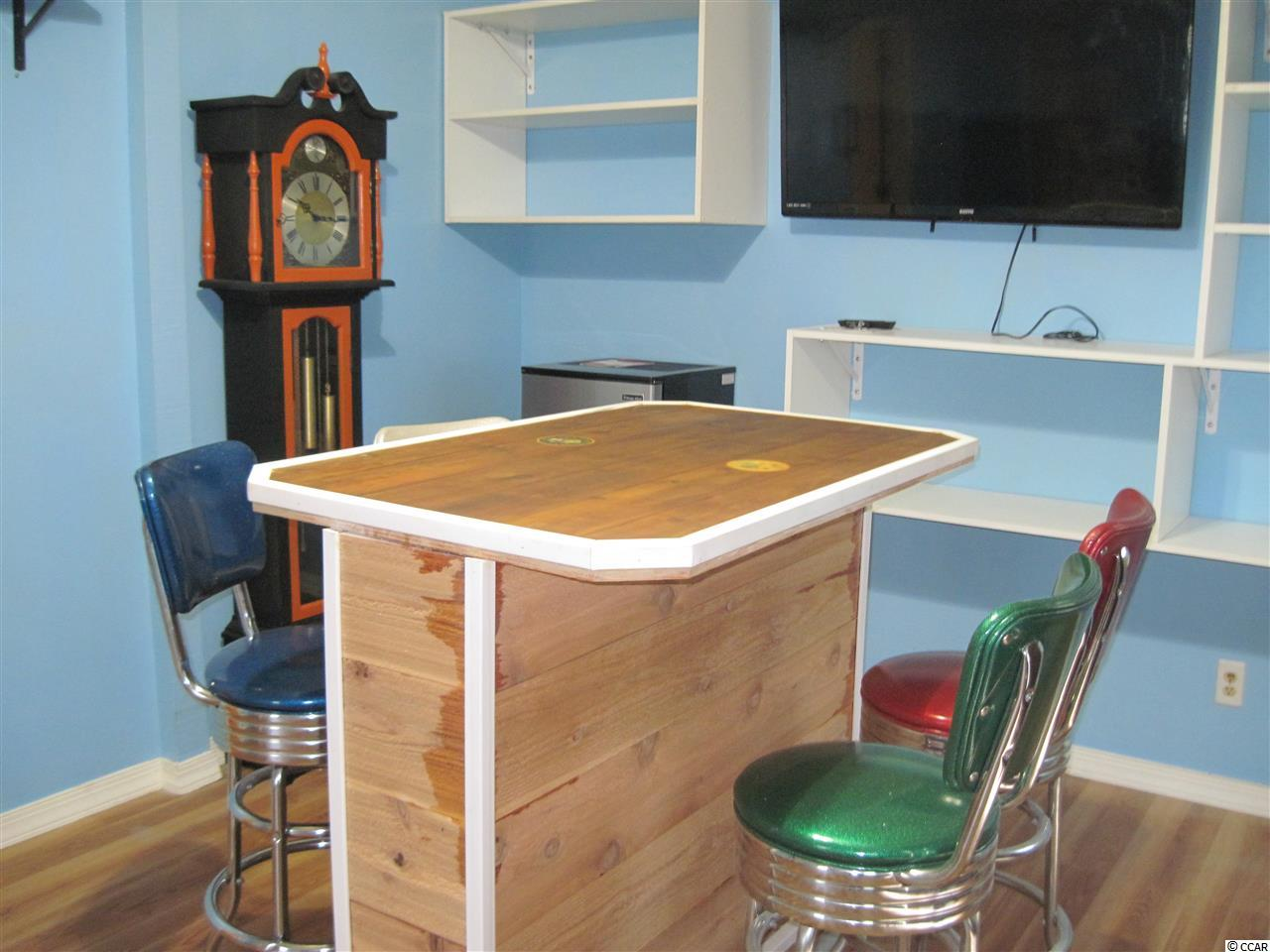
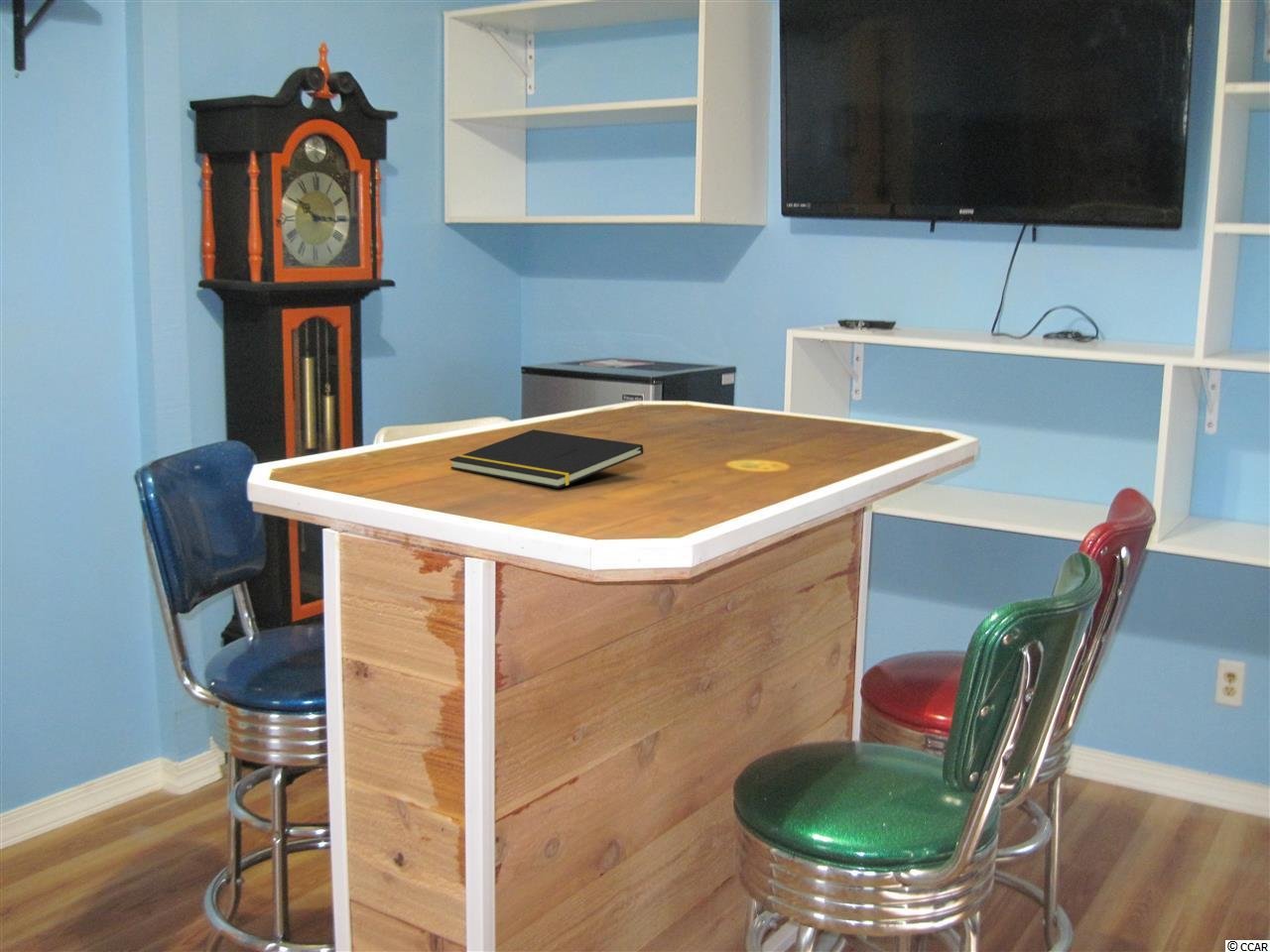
+ notepad [448,428,644,489]
